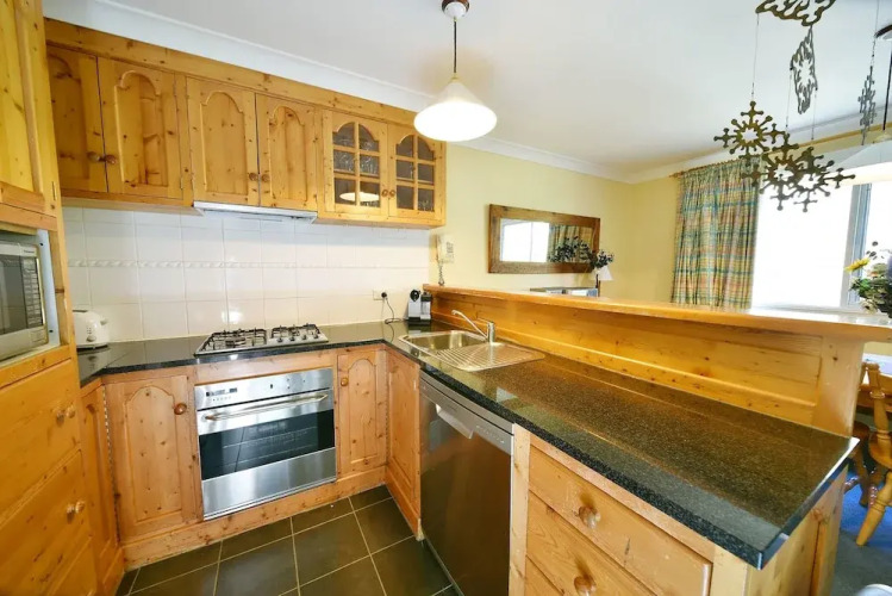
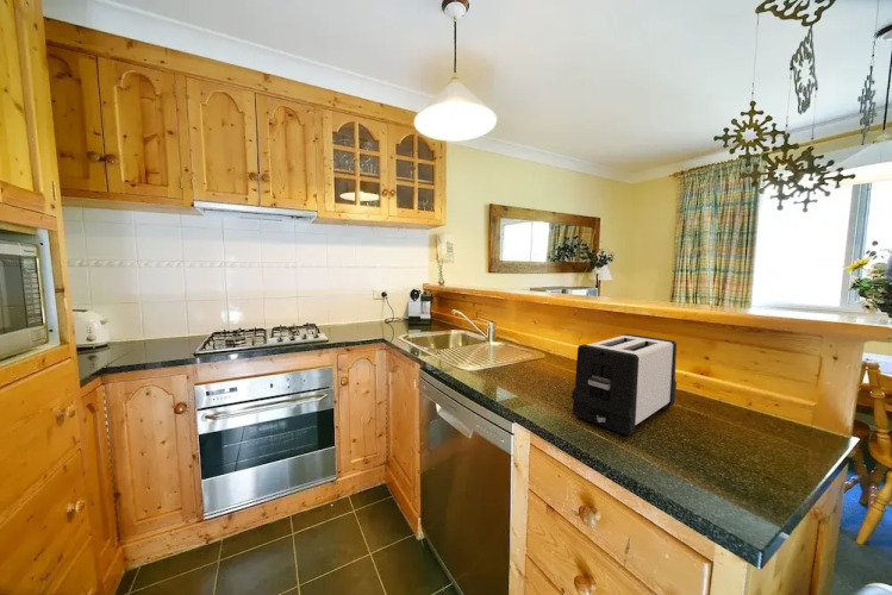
+ toaster [570,333,678,437]
